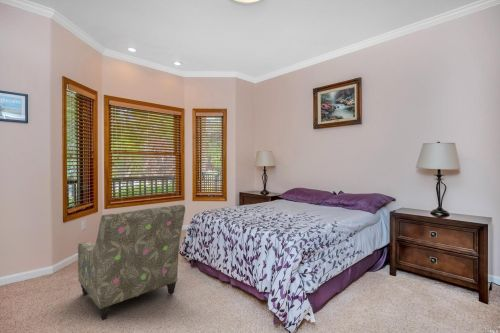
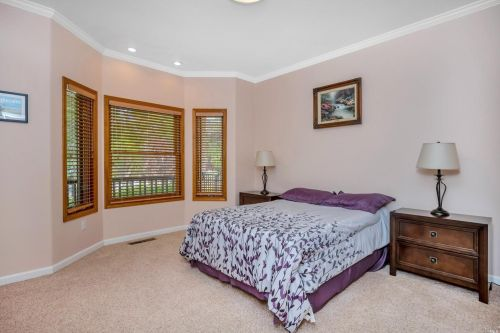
- armchair [77,204,186,321]
